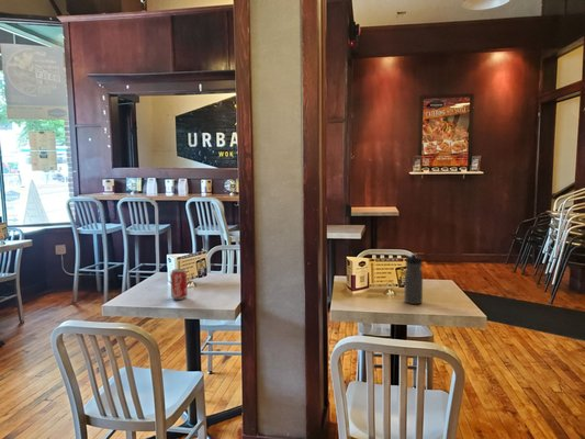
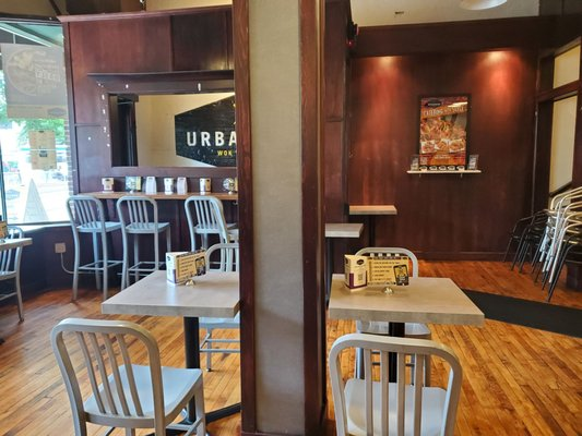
- soda can [169,268,189,301]
- water bottle [403,252,424,305]
